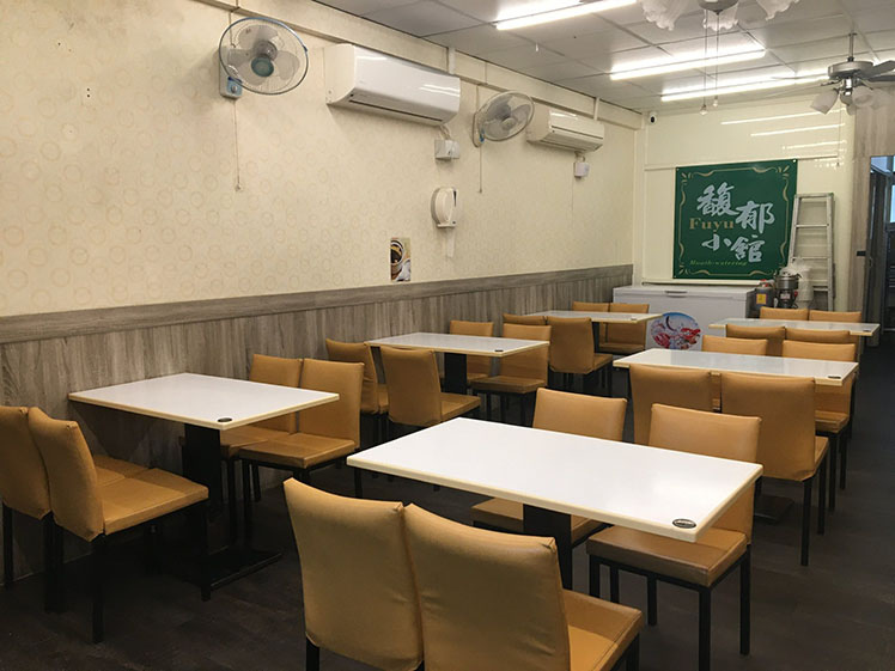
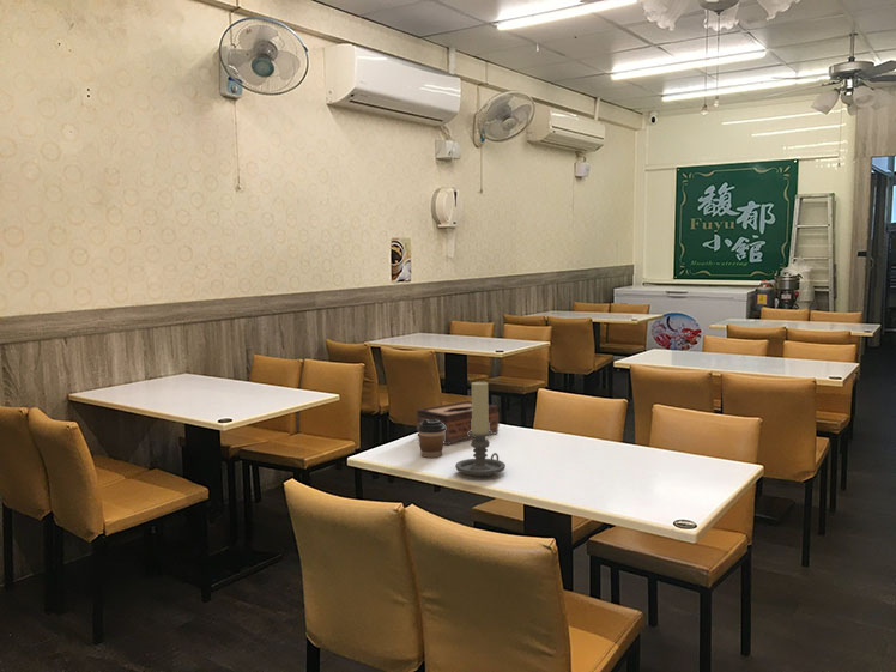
+ candle holder [454,380,507,478]
+ tissue box [416,400,500,446]
+ coffee cup [417,419,446,459]
